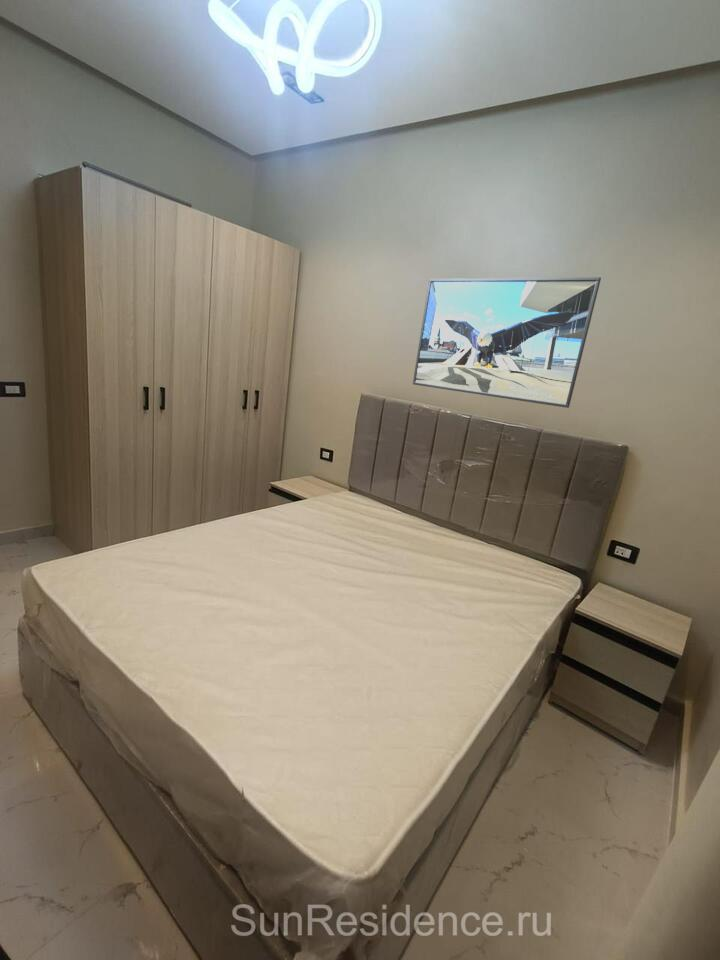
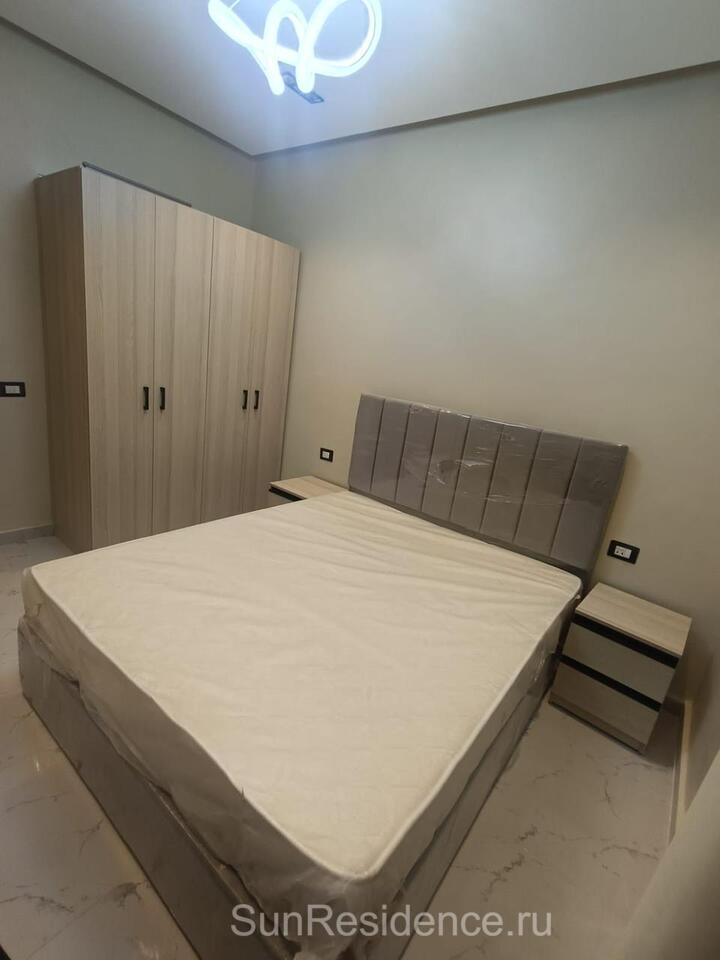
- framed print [412,276,602,409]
